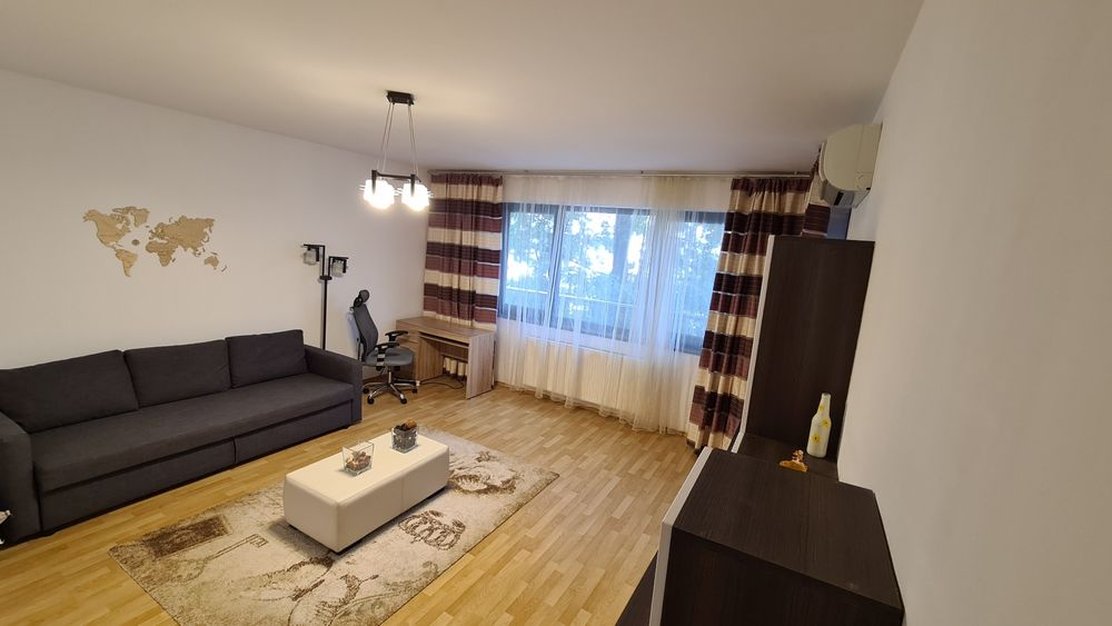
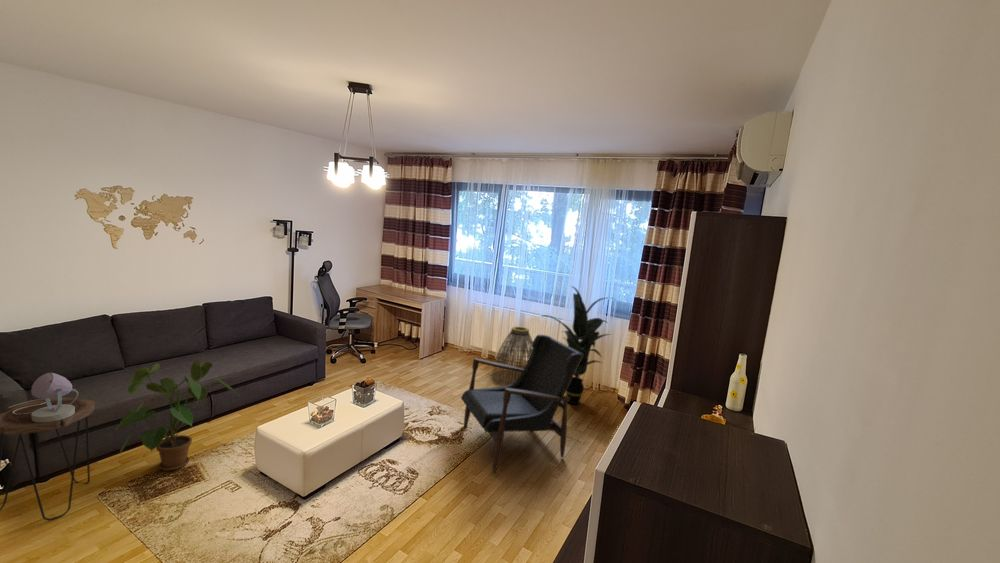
+ house plant [113,359,240,472]
+ indoor plant [542,285,616,405]
+ side table [0,397,96,521]
+ table lamp [7,371,80,423]
+ basket [491,326,534,385]
+ armchair [460,333,583,474]
